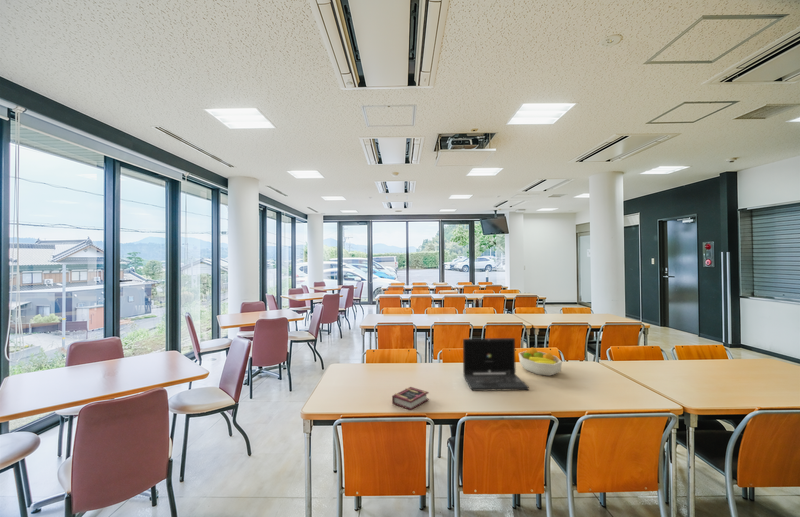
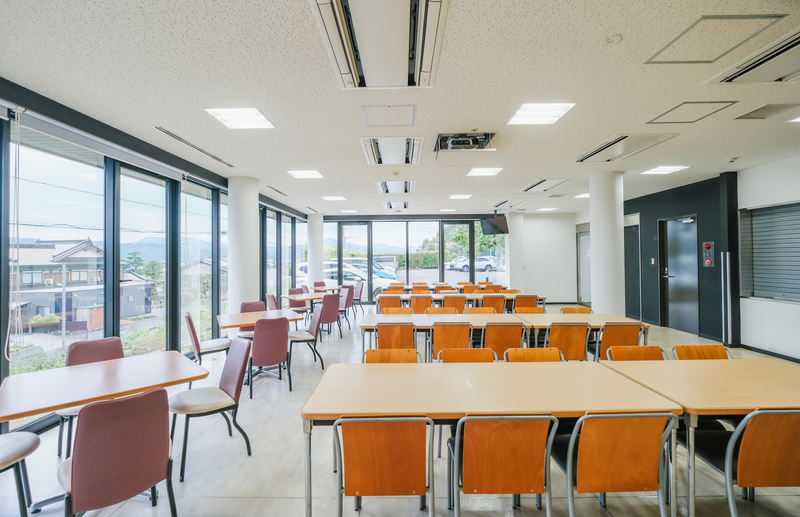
- book [391,386,430,411]
- laptop [462,337,530,392]
- fruit bowl [518,346,563,377]
